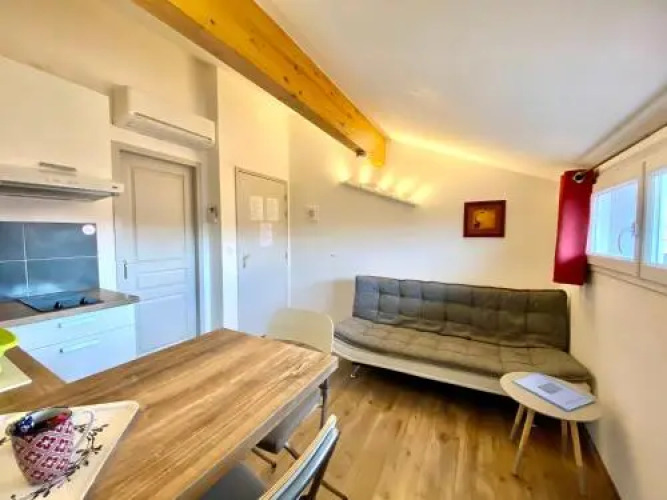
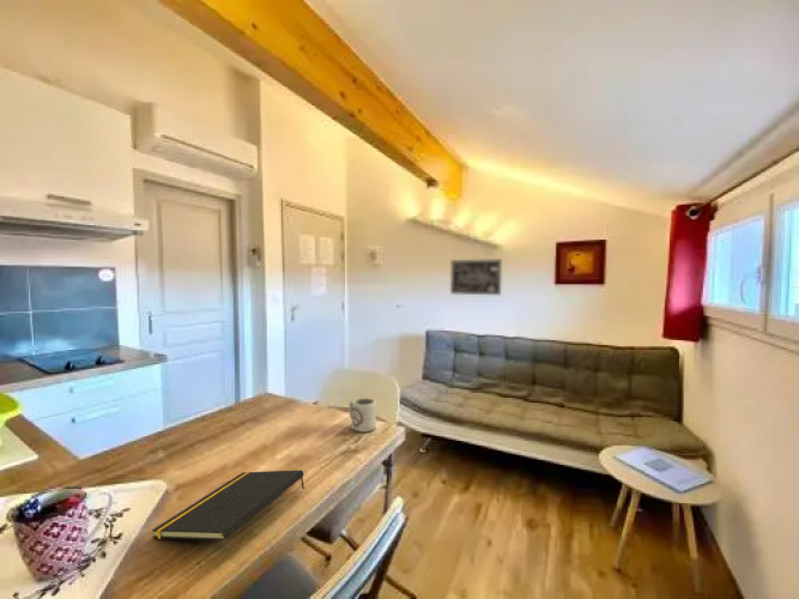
+ notepad [151,468,305,541]
+ wall art [449,258,503,296]
+ cup [349,397,377,432]
